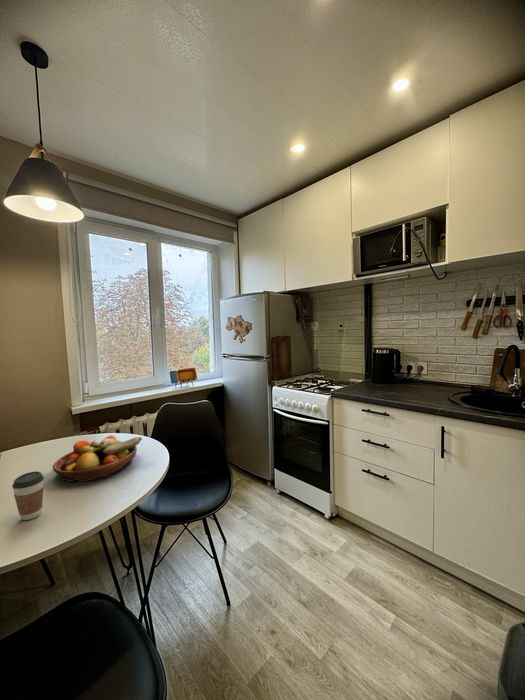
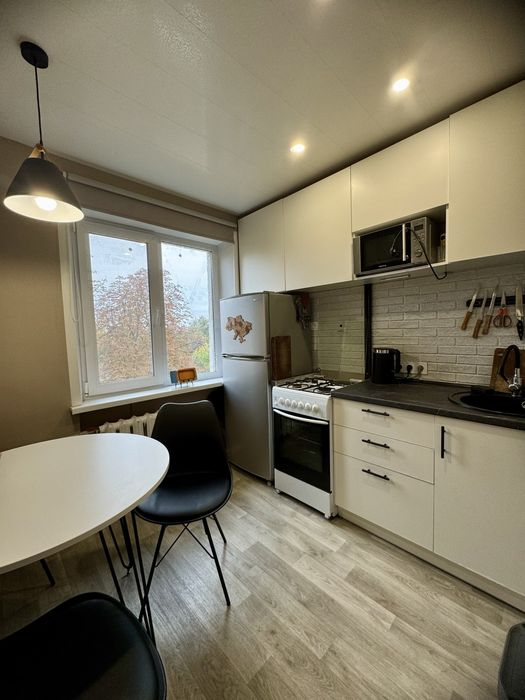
- coffee cup [11,470,45,521]
- fruit bowl [52,434,143,483]
